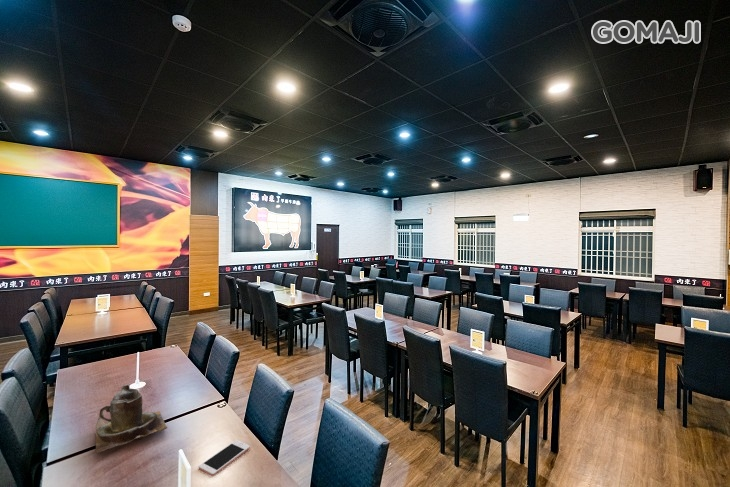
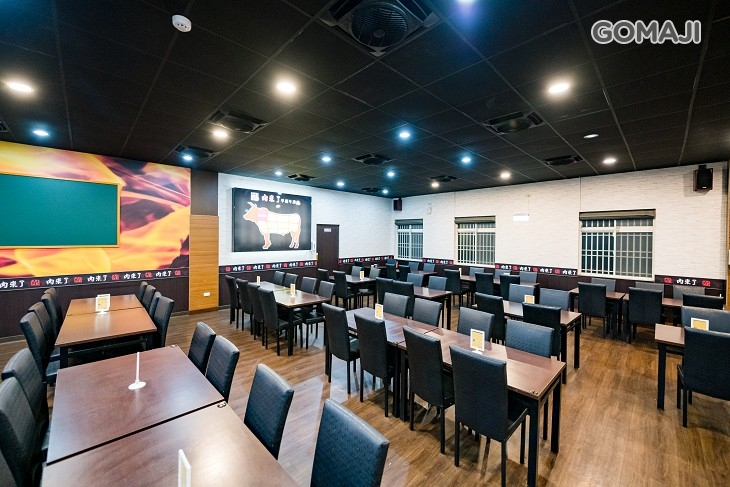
- teapot [95,384,168,454]
- cell phone [198,439,251,477]
